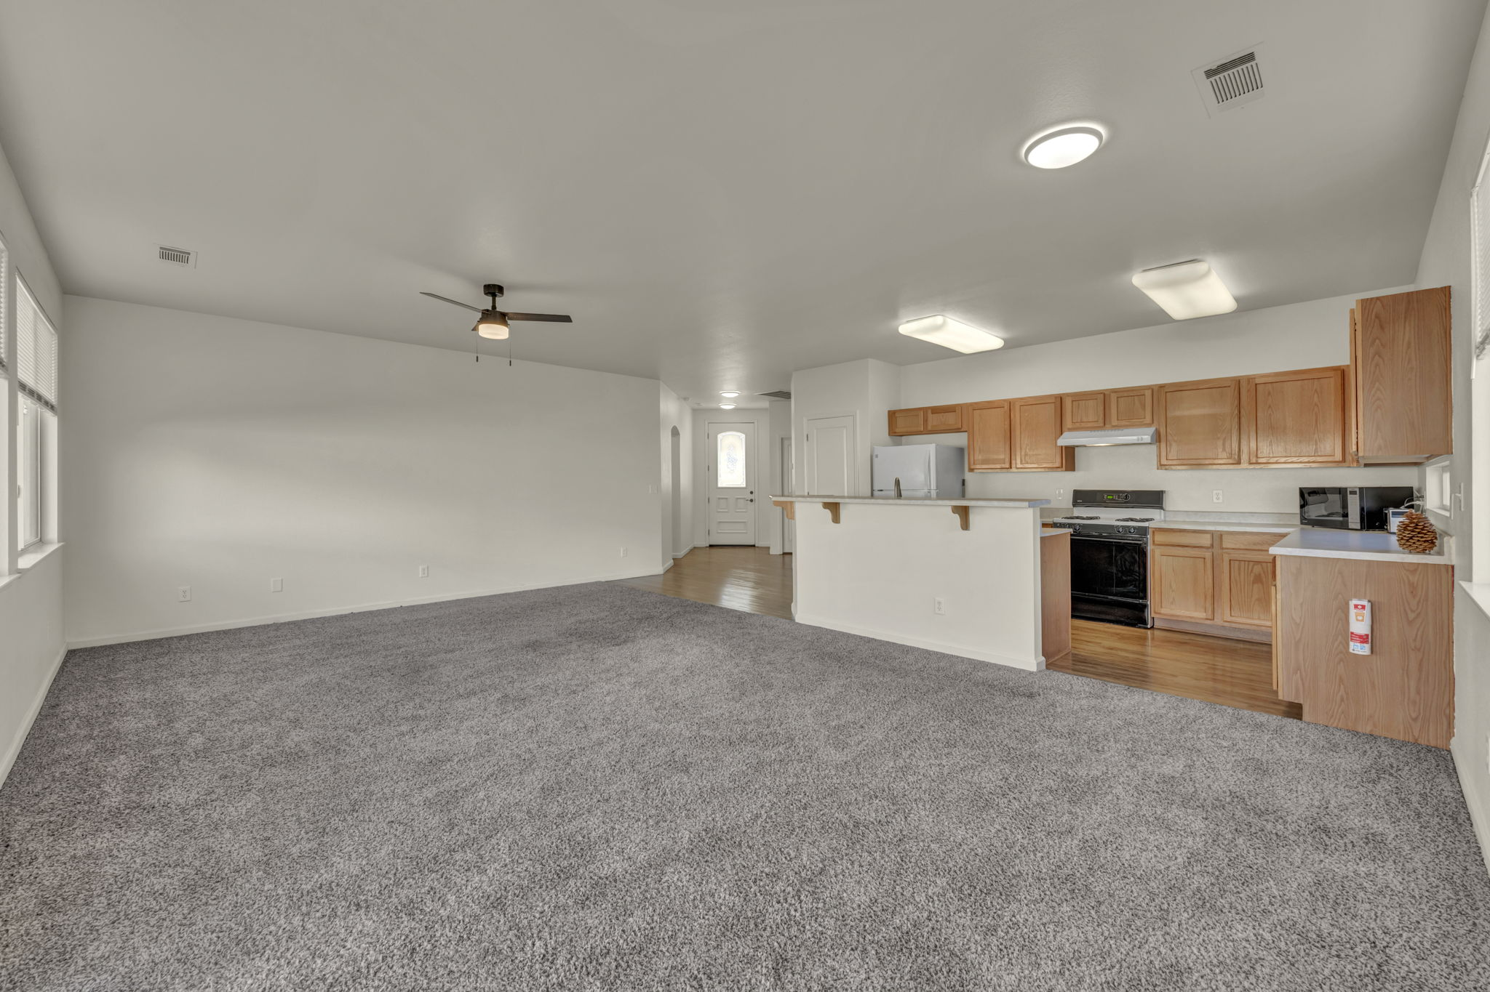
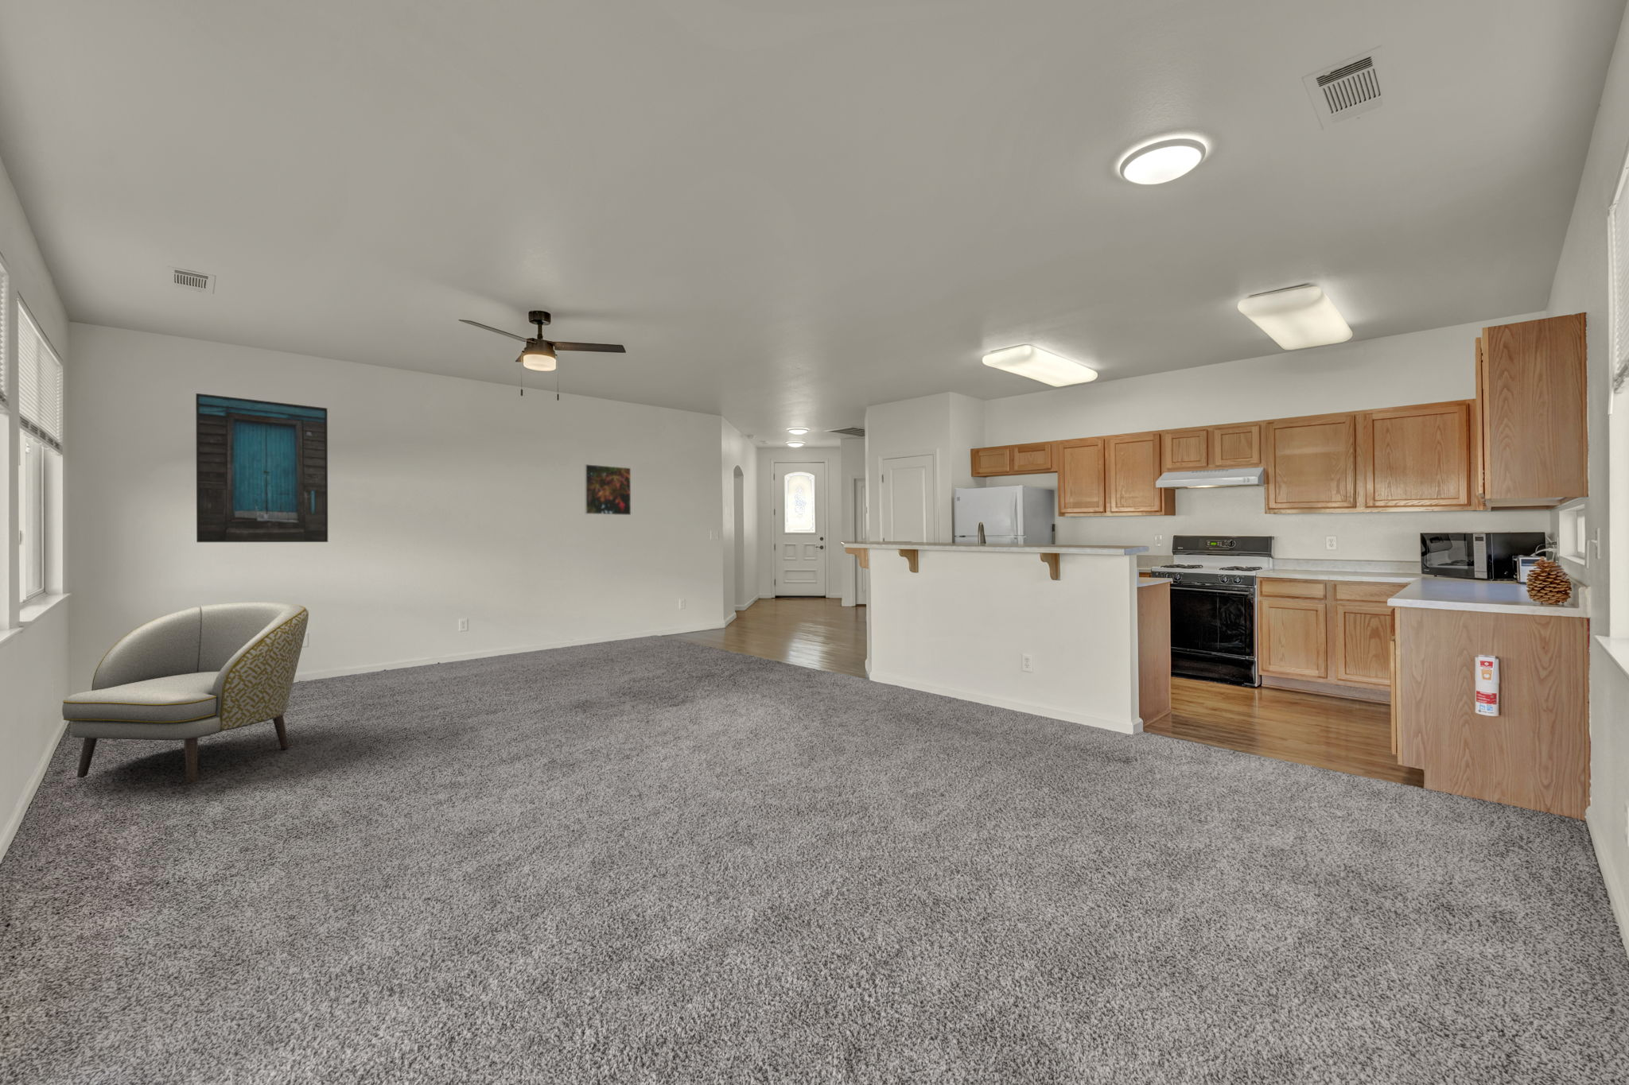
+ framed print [584,464,631,516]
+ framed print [195,392,328,542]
+ armchair [62,601,309,783]
